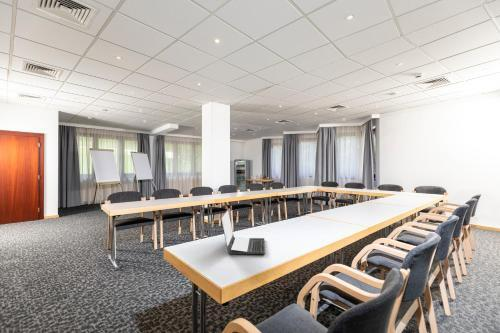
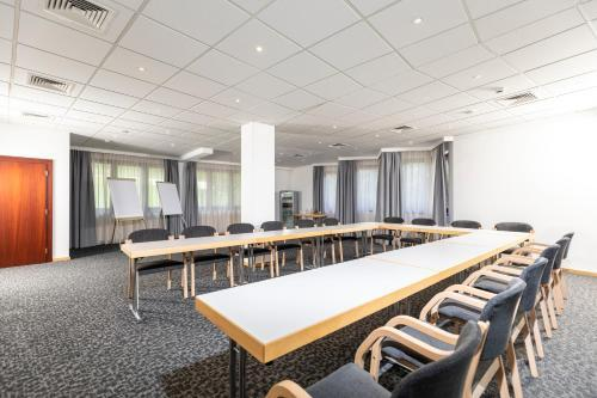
- laptop [220,209,266,255]
